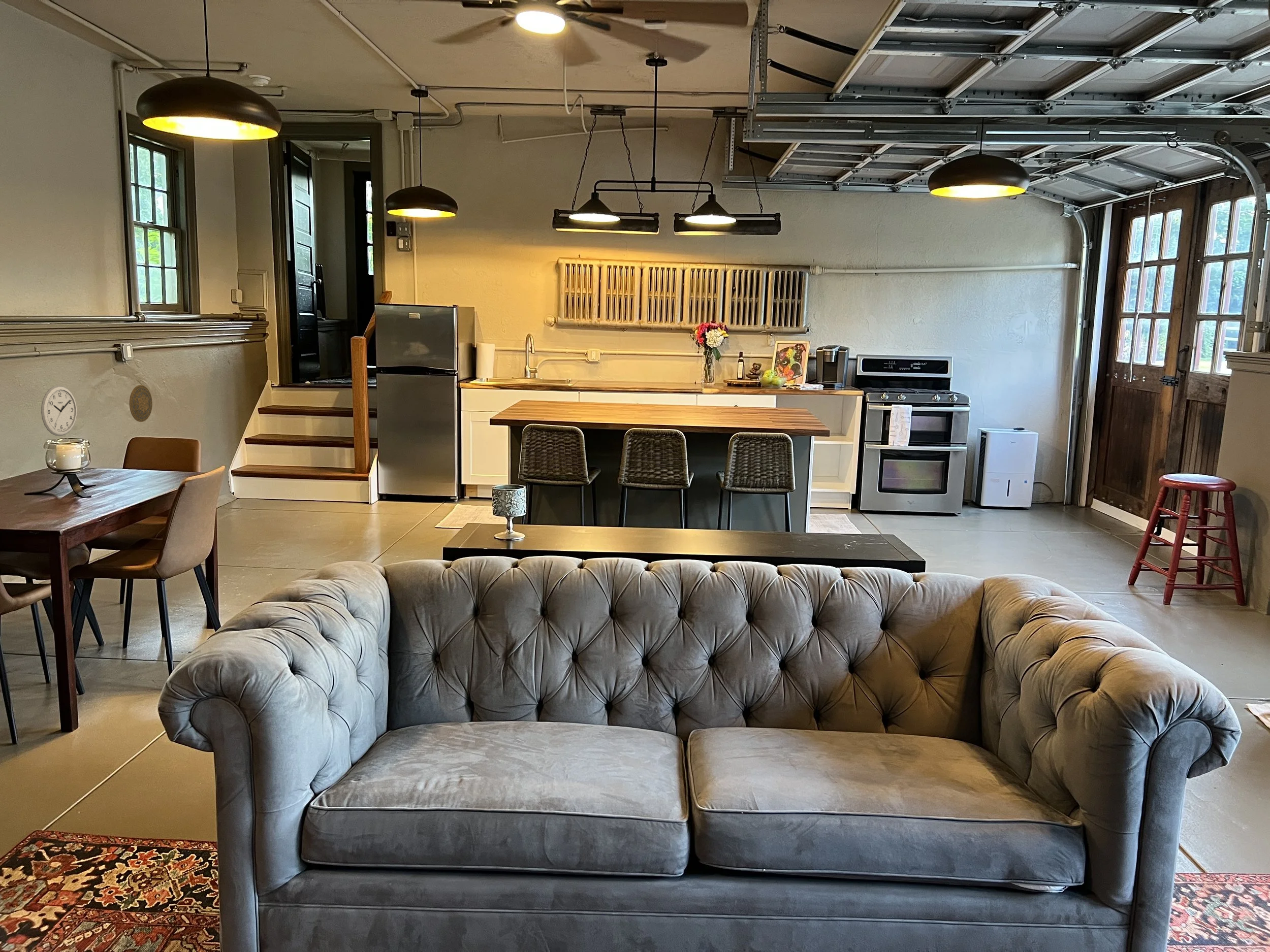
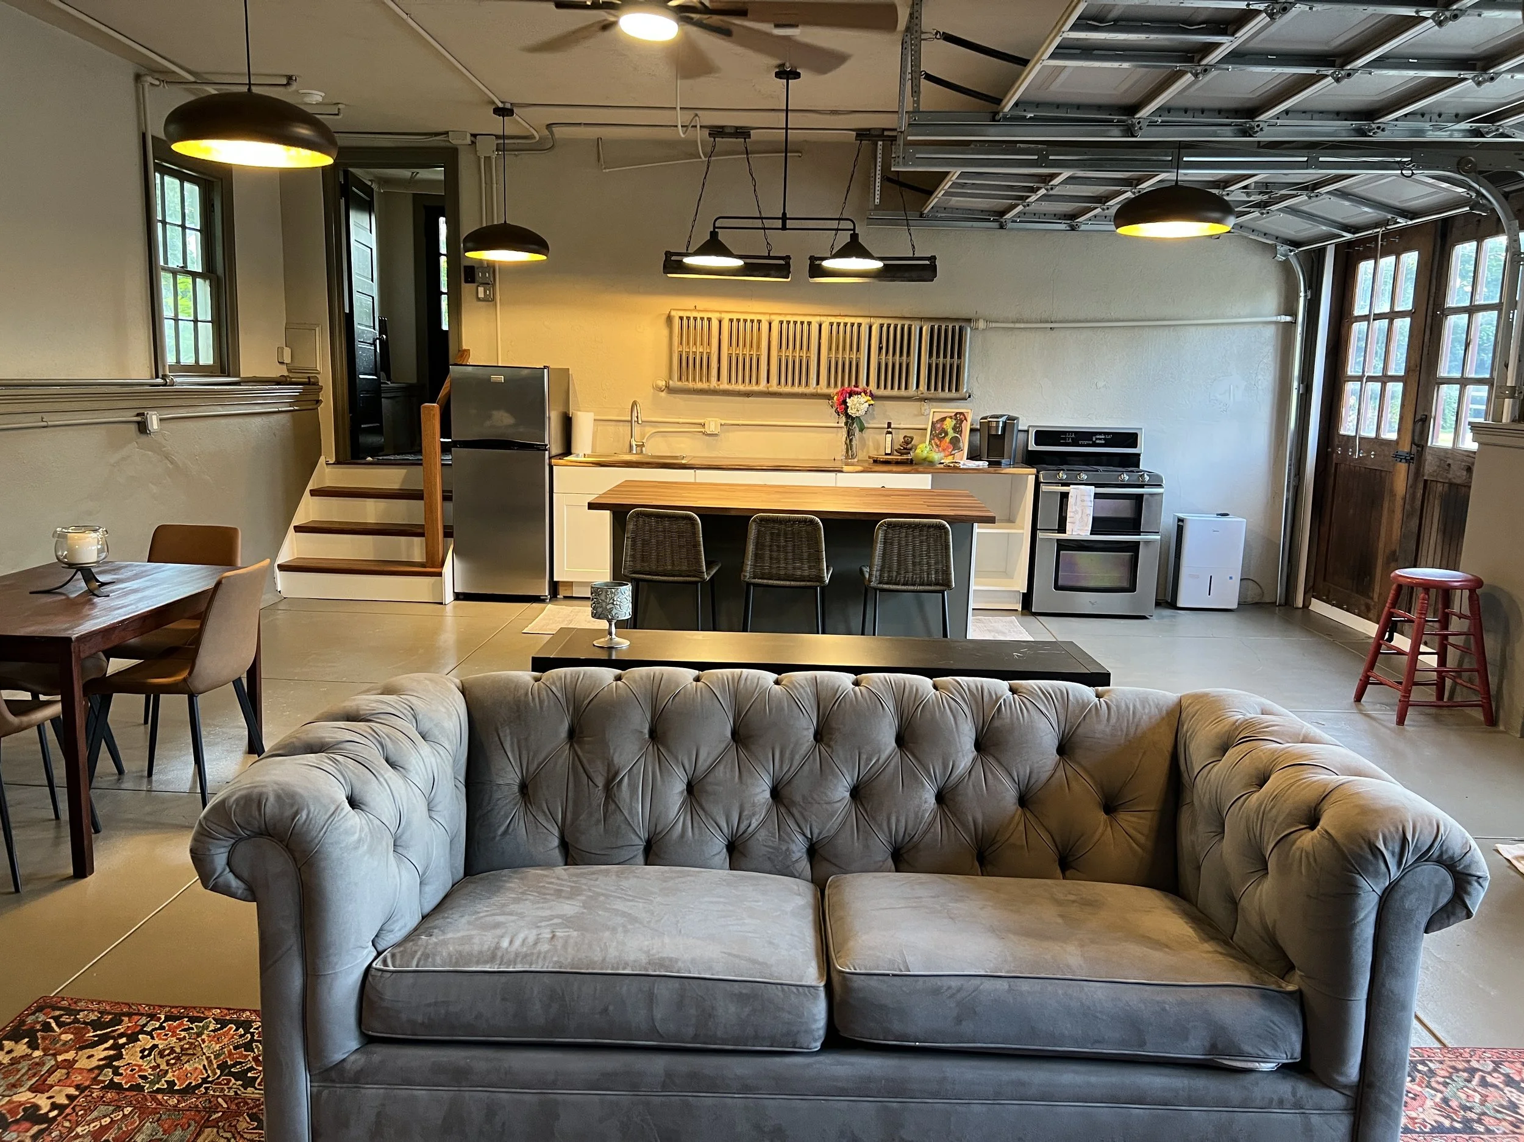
- decorative plate [129,384,153,422]
- wall clock [41,385,77,437]
